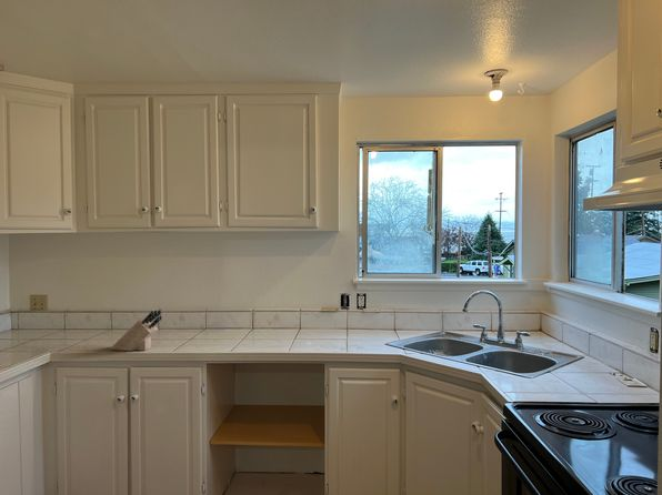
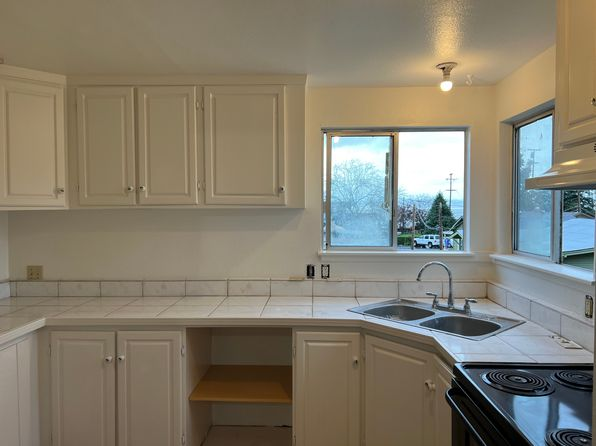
- knife block [110,309,163,352]
